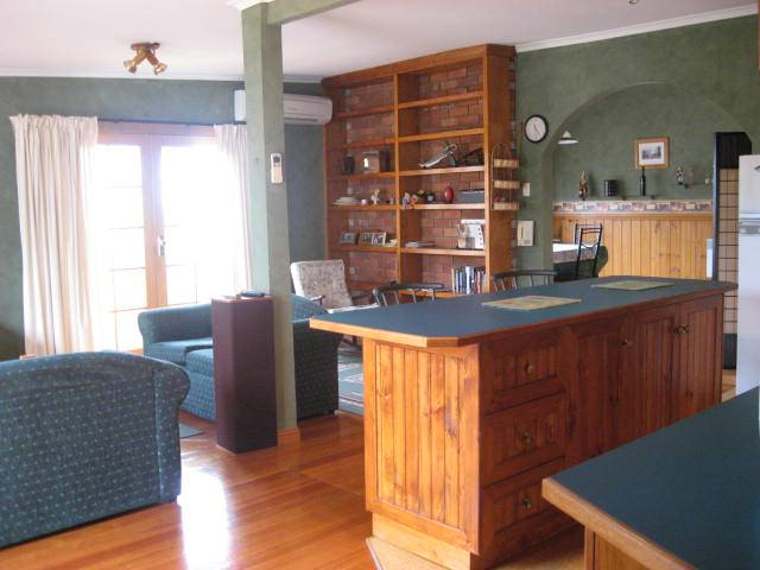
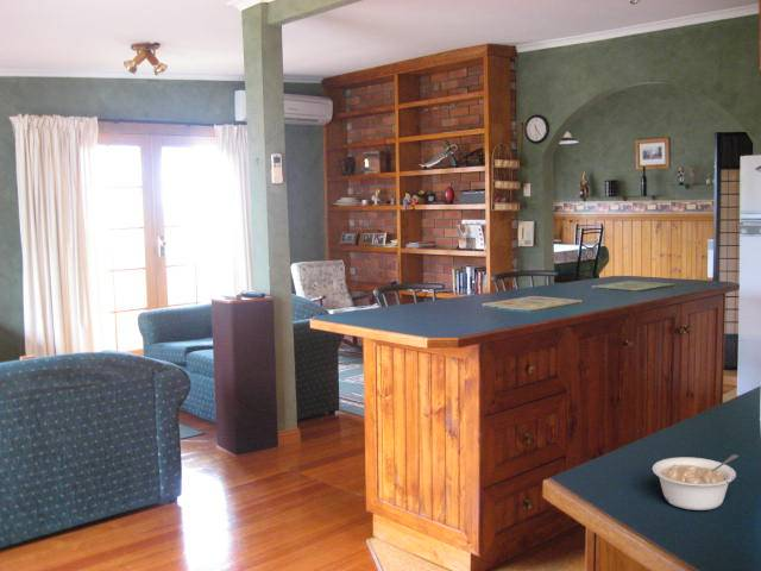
+ legume [652,453,740,512]
